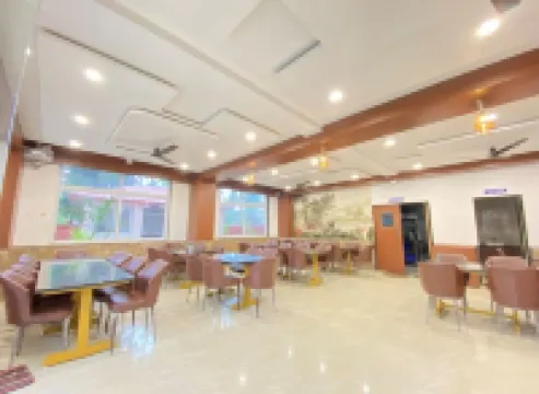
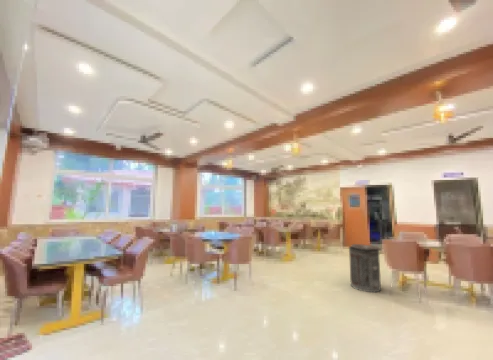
+ trash can lid [348,243,383,293]
